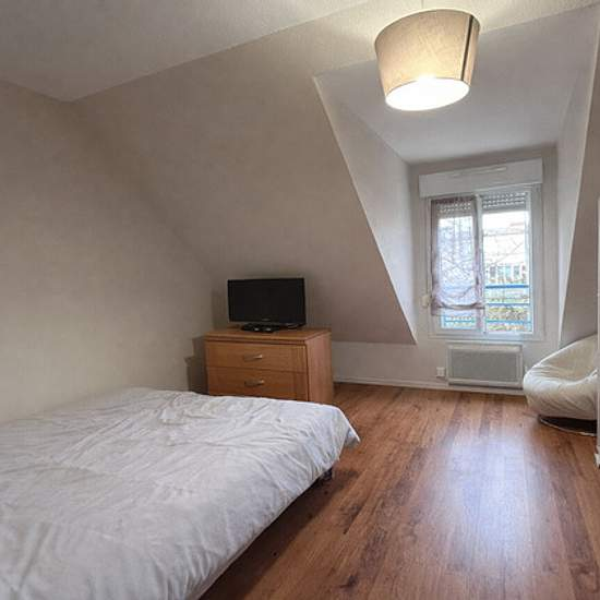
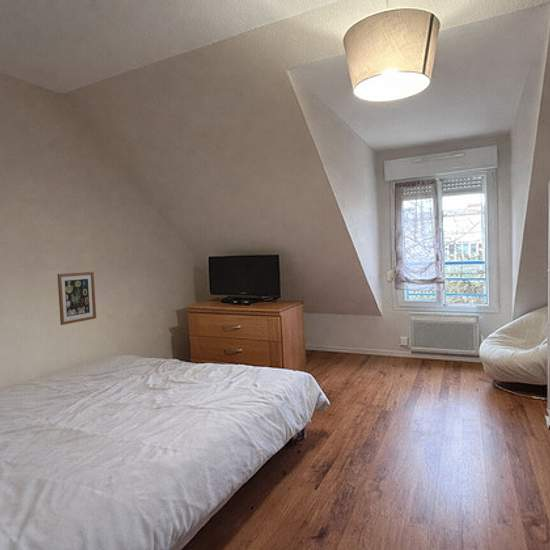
+ wall art [56,271,97,326]
